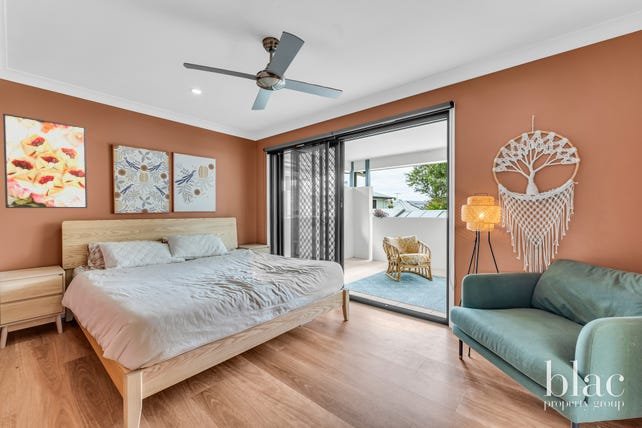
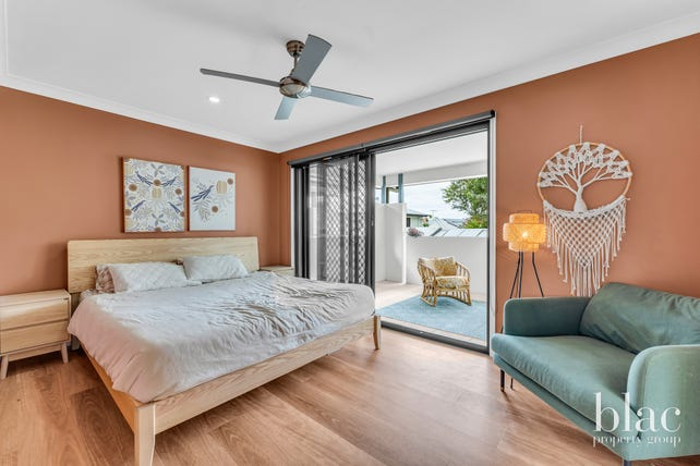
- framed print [2,113,88,209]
